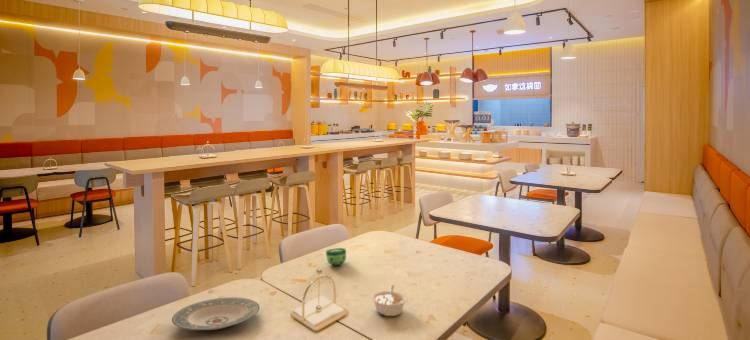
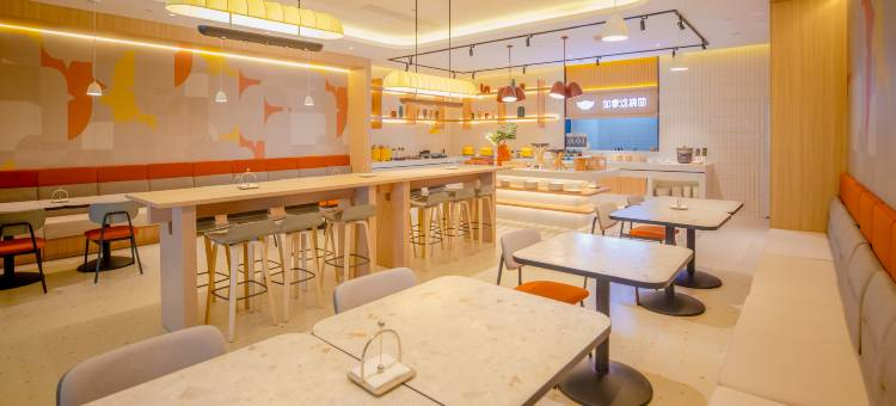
- cup [325,247,347,266]
- legume [370,285,408,317]
- plate [171,297,260,331]
